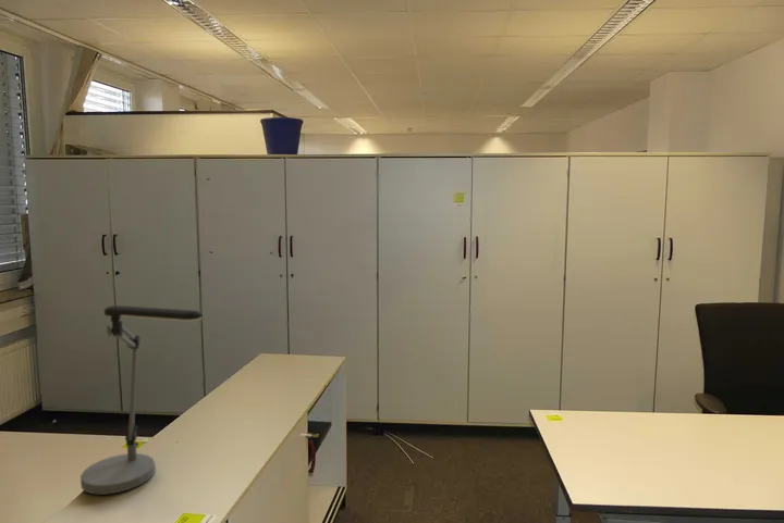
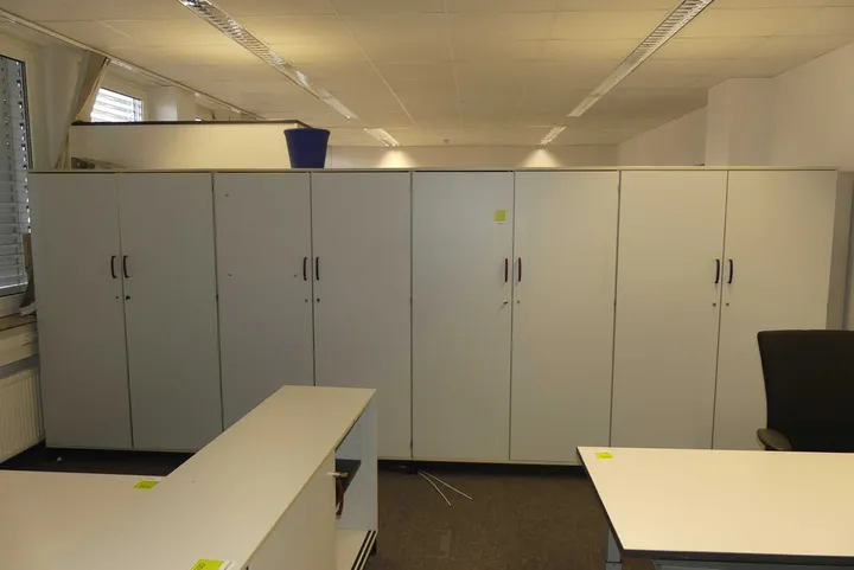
- desk lamp [79,304,203,496]
